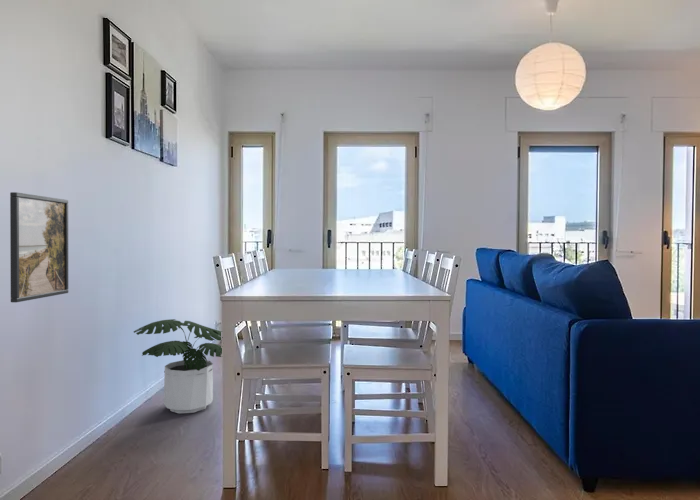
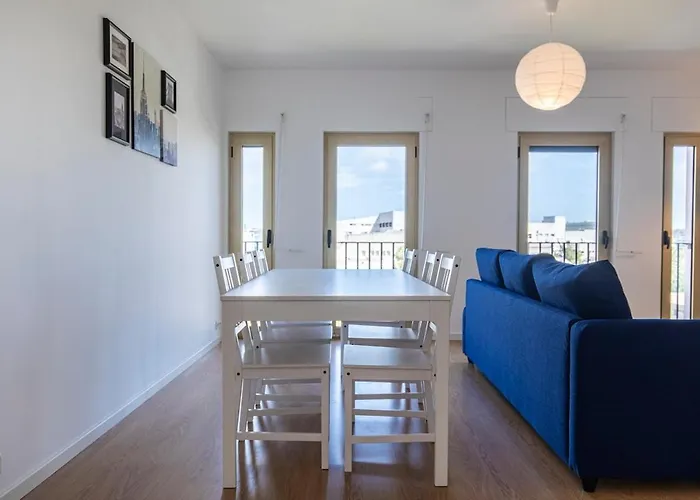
- potted plant [133,318,222,414]
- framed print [9,191,69,303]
